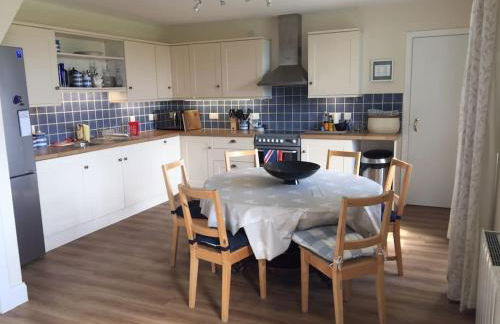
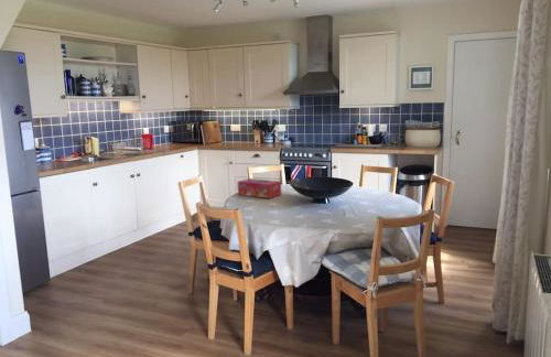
+ tissue box [237,177,282,199]
